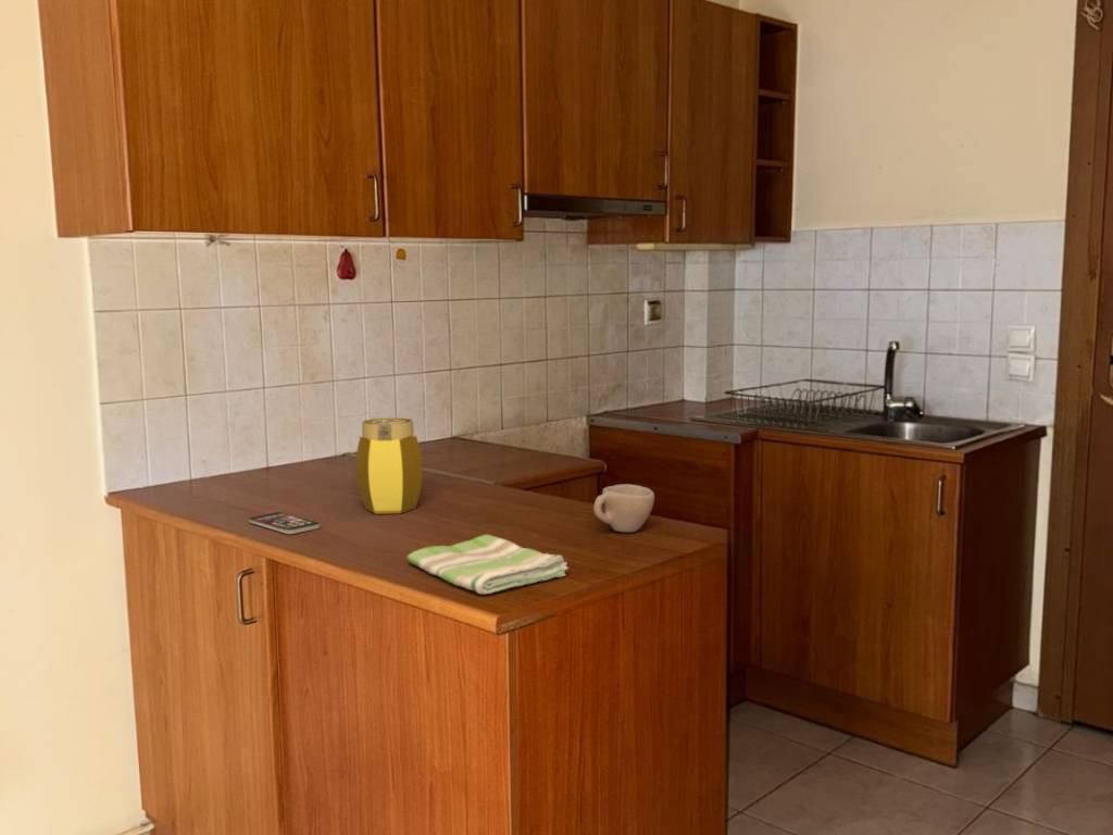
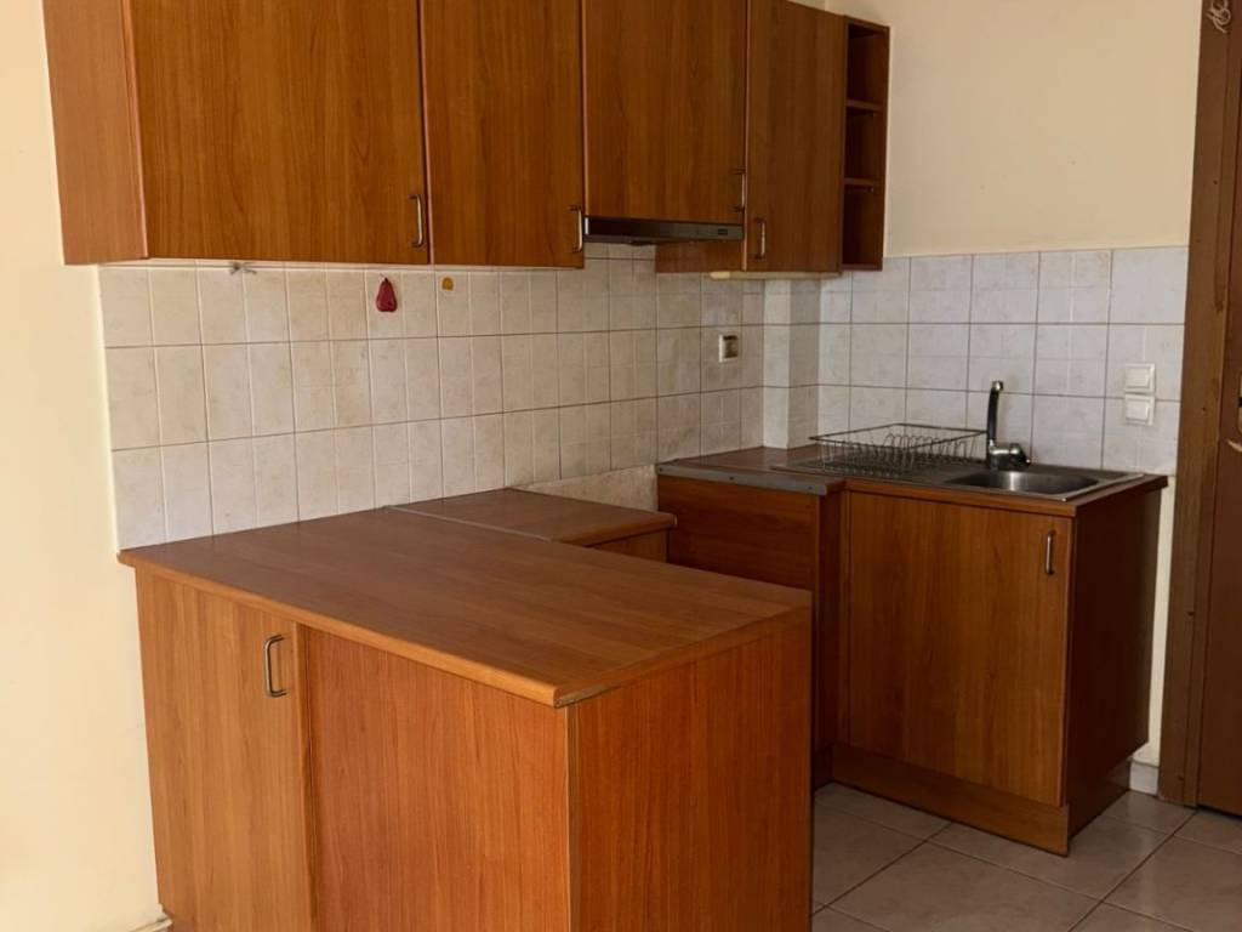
- smartphone [248,511,321,535]
- cup [592,484,655,533]
- dish towel [405,534,570,596]
- jar [355,416,423,515]
